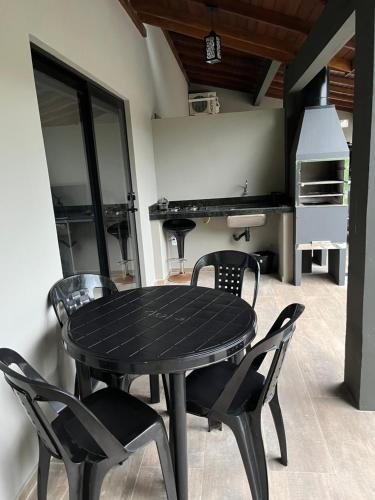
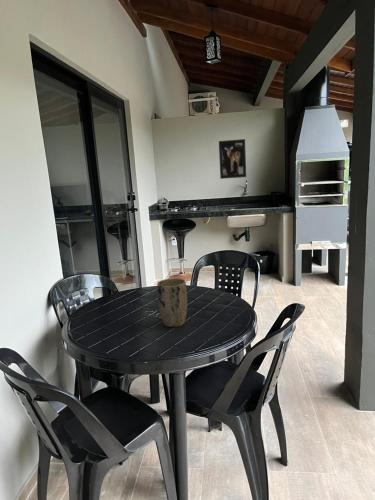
+ plant pot [156,277,188,328]
+ wall art [218,138,247,180]
